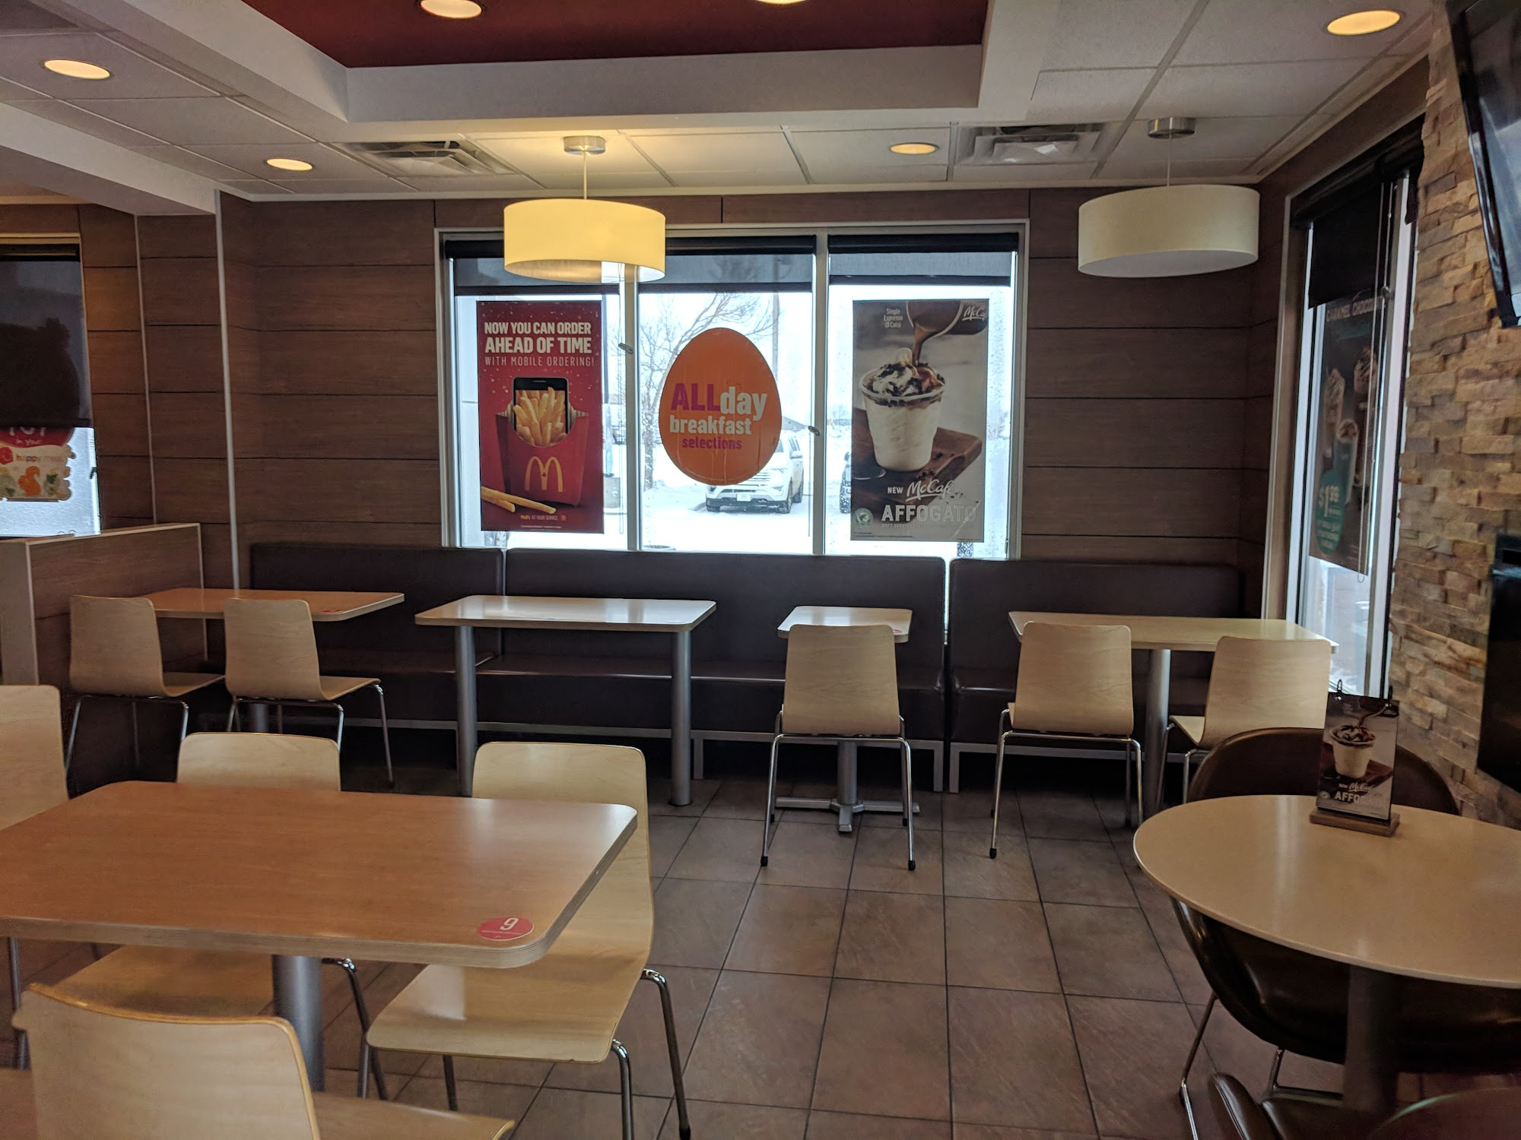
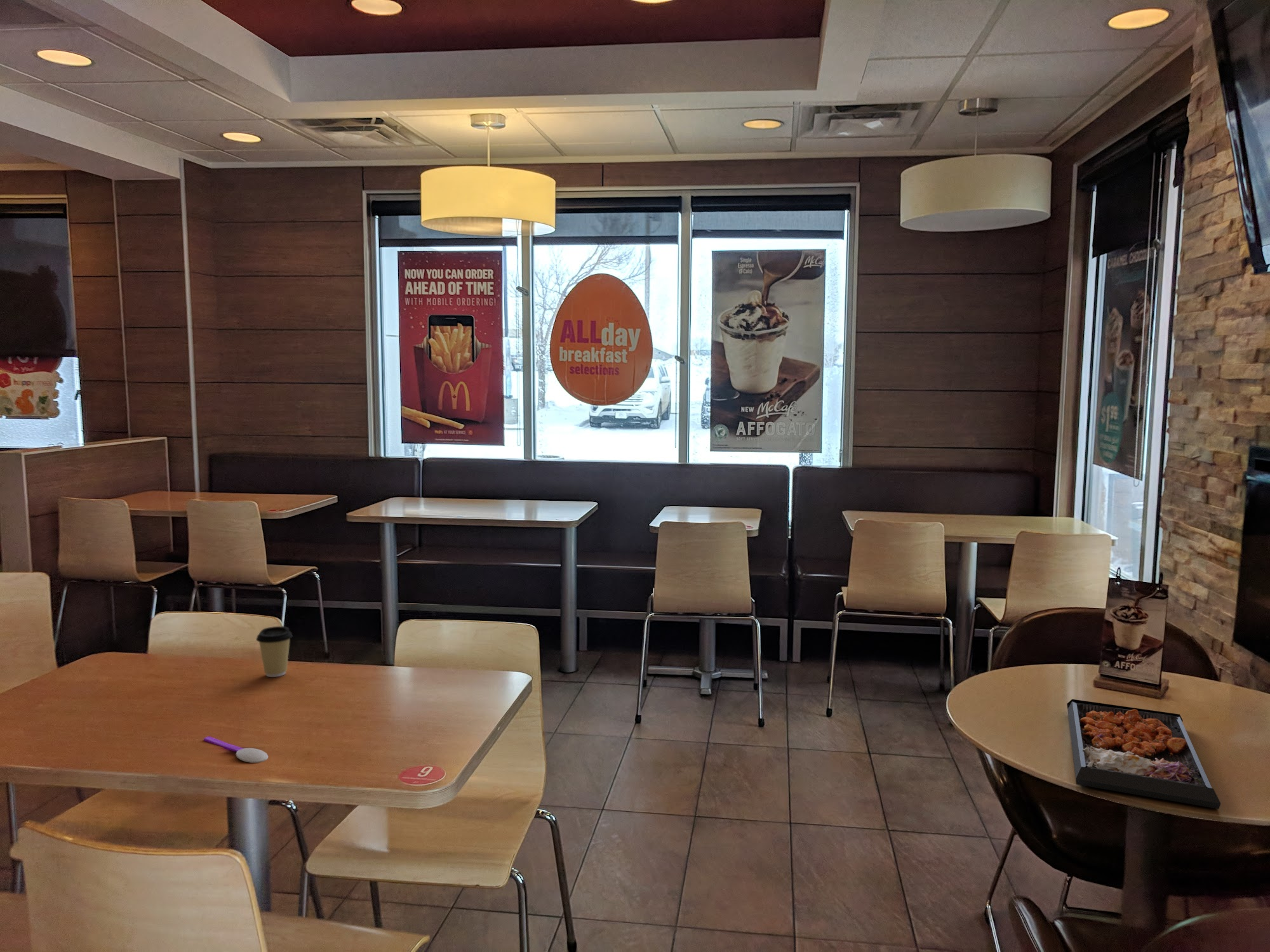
+ food tray [1066,699,1221,810]
+ coffee cup [255,626,293,678]
+ spoon [203,736,269,764]
